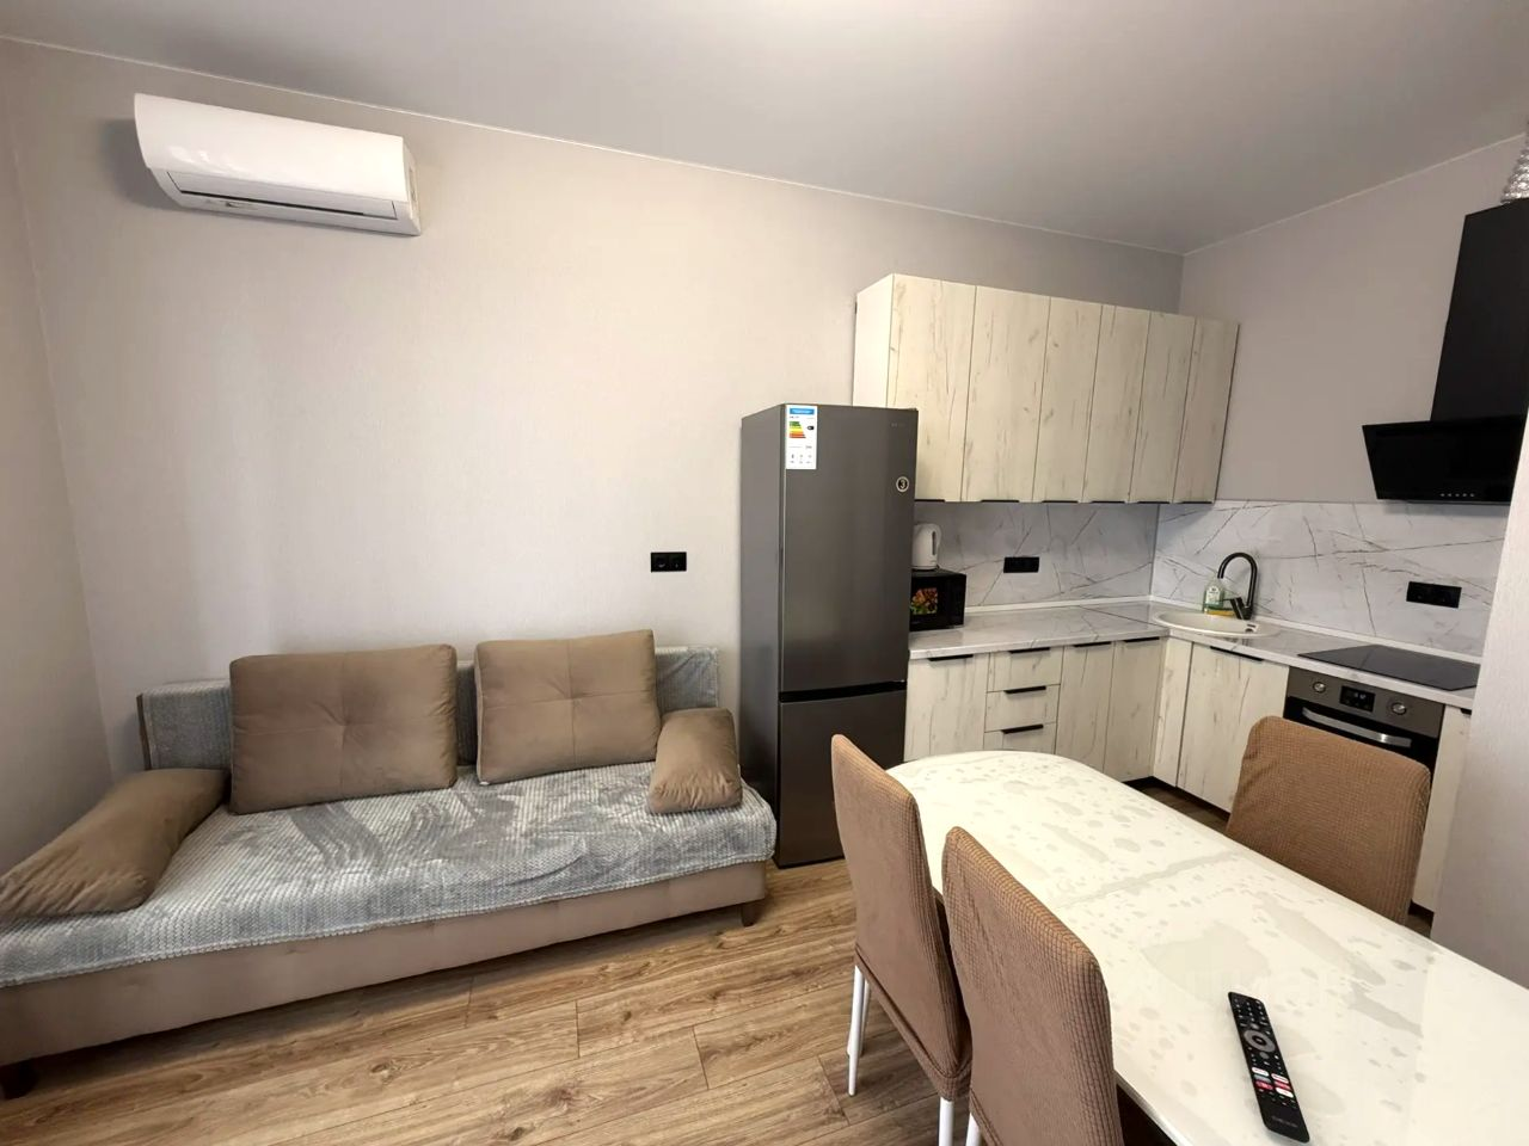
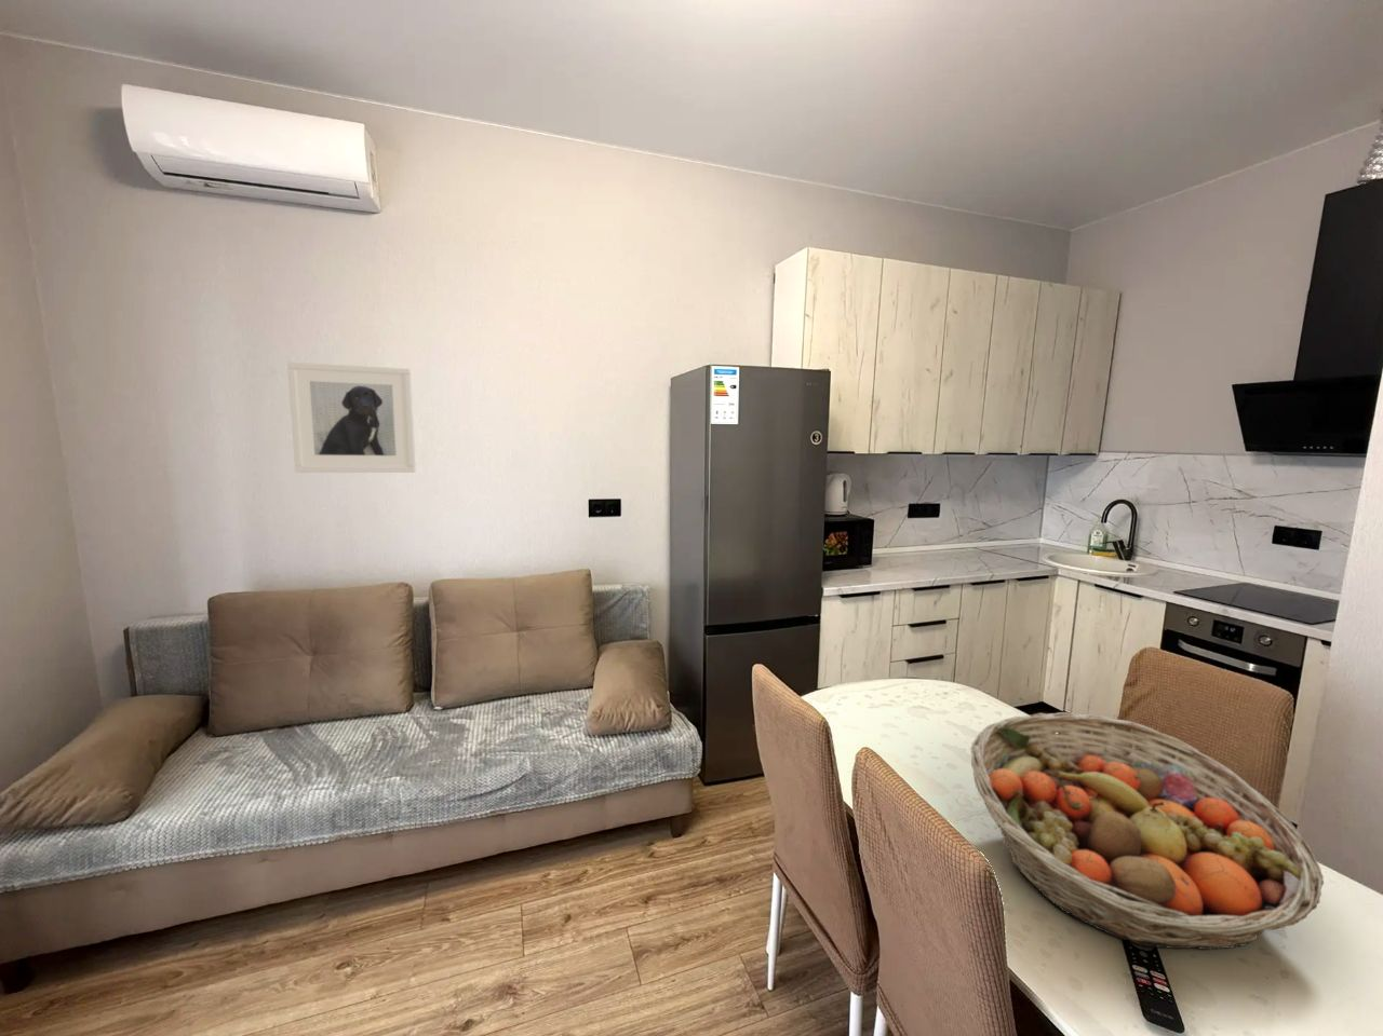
+ fruit basket [970,712,1324,951]
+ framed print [286,360,417,473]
